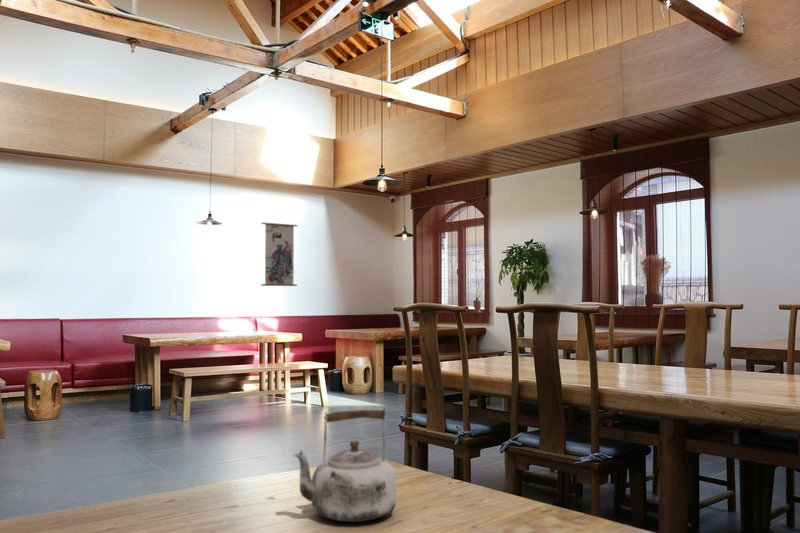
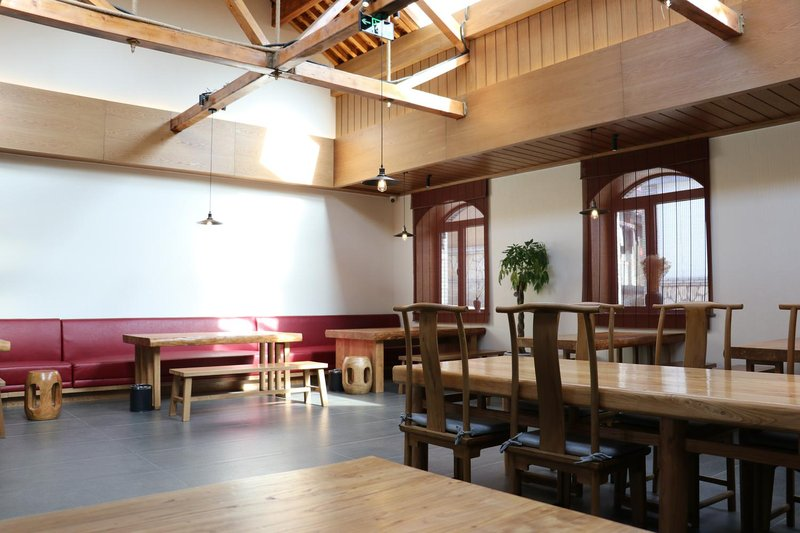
- kettle [292,406,397,523]
- wall scroll [260,214,298,287]
